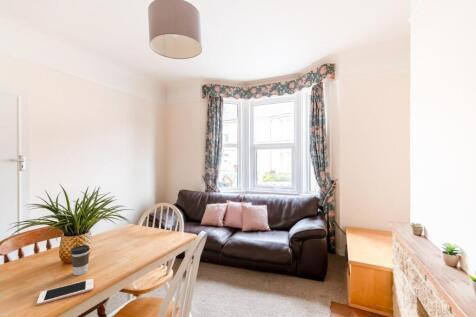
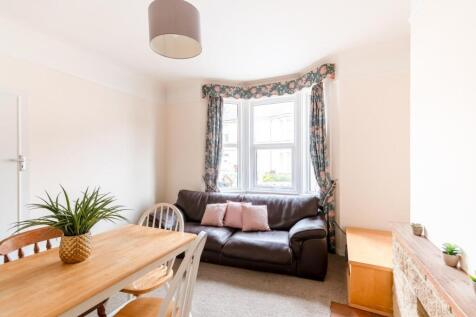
- cell phone [36,278,94,306]
- coffee cup [70,244,91,276]
